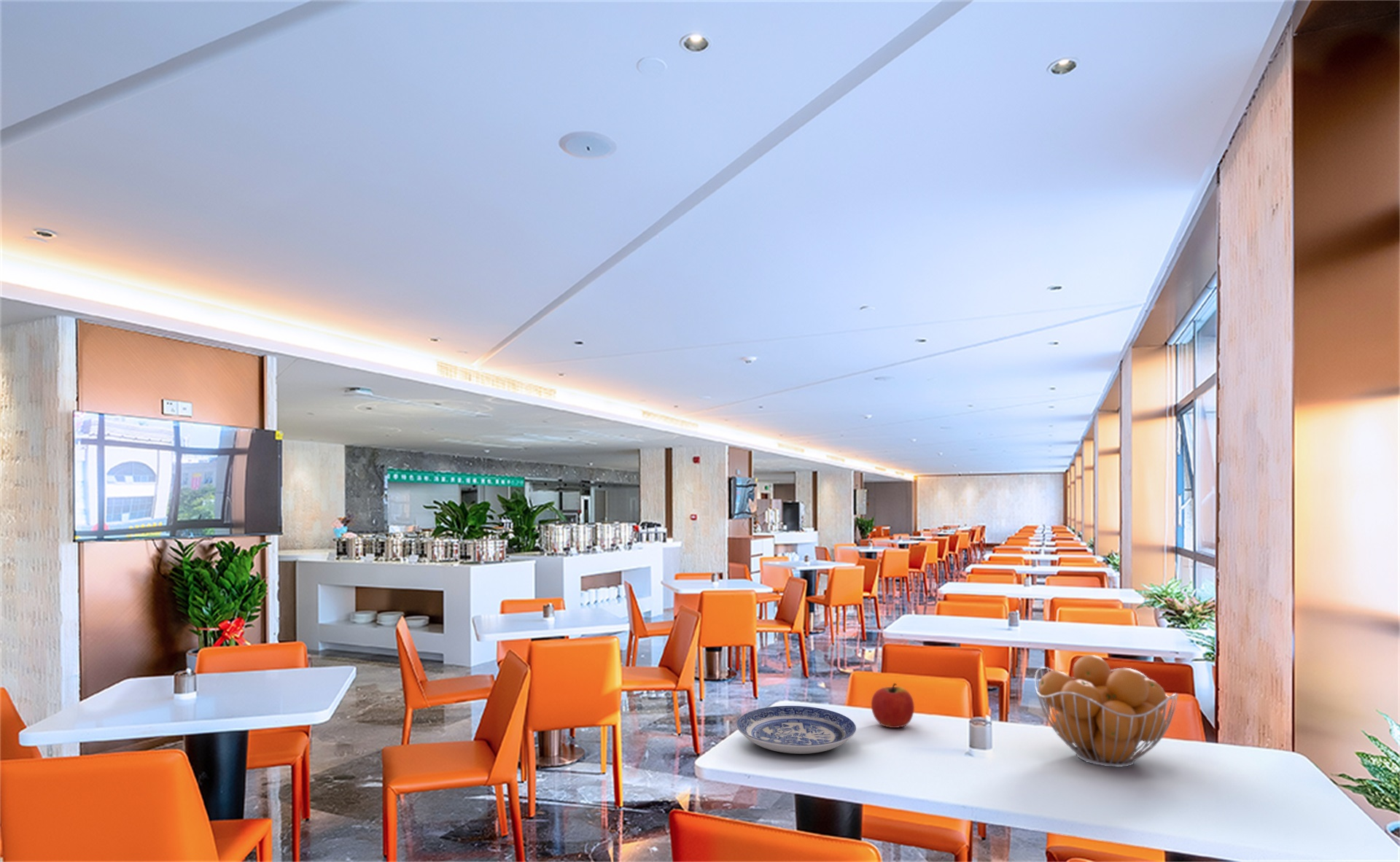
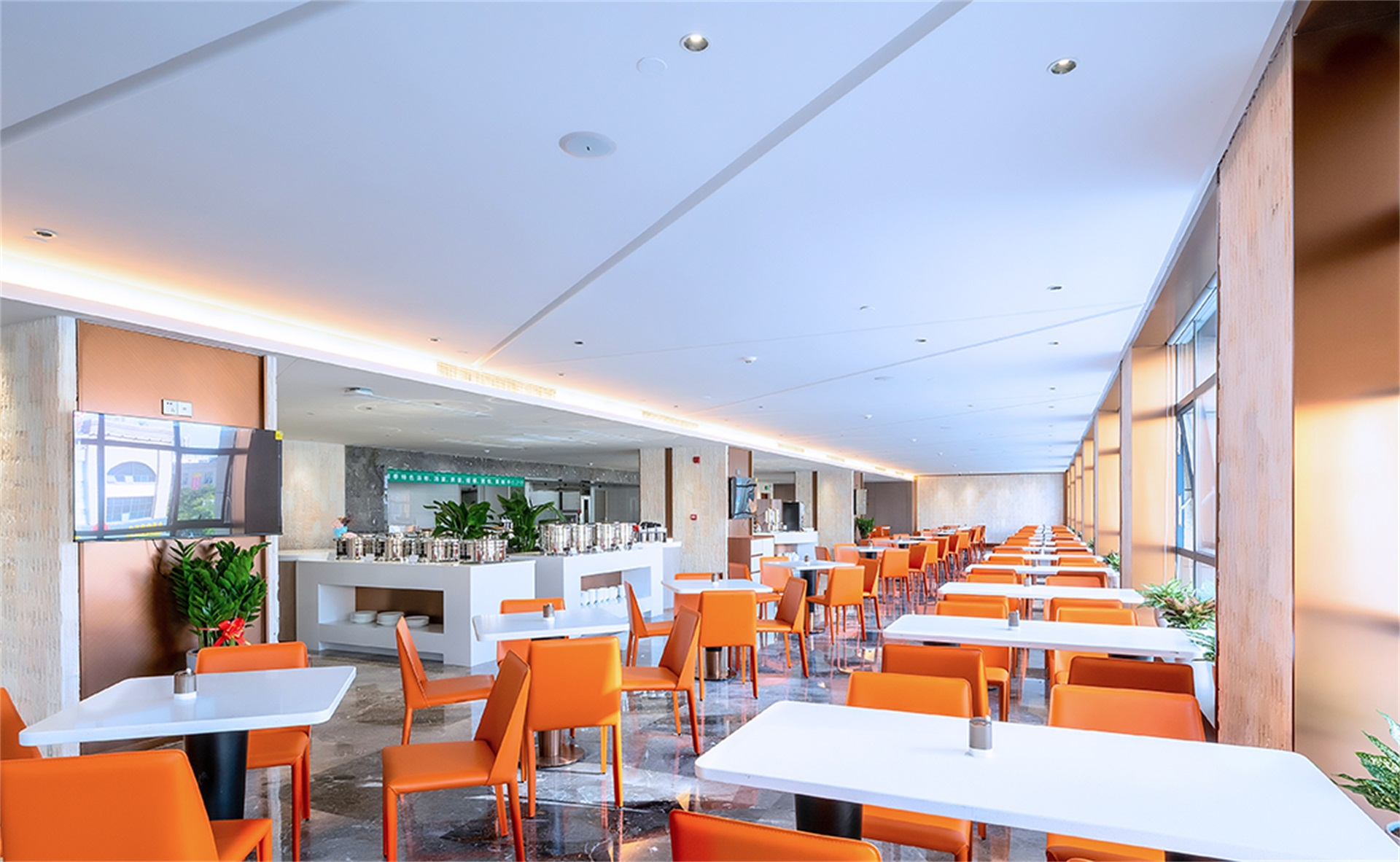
- plate [736,705,857,755]
- fruit basket [1034,654,1179,767]
- apple [871,683,915,729]
